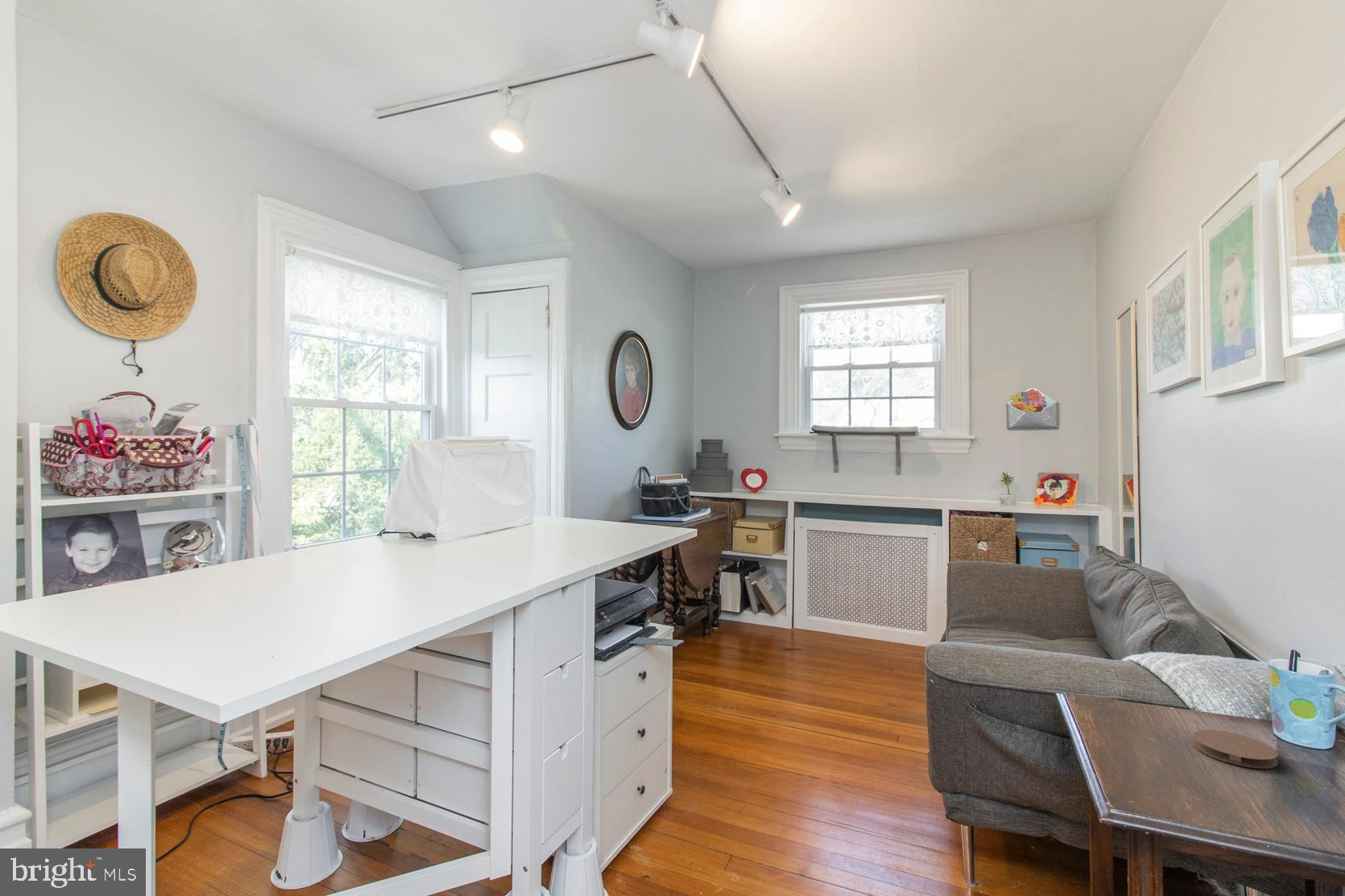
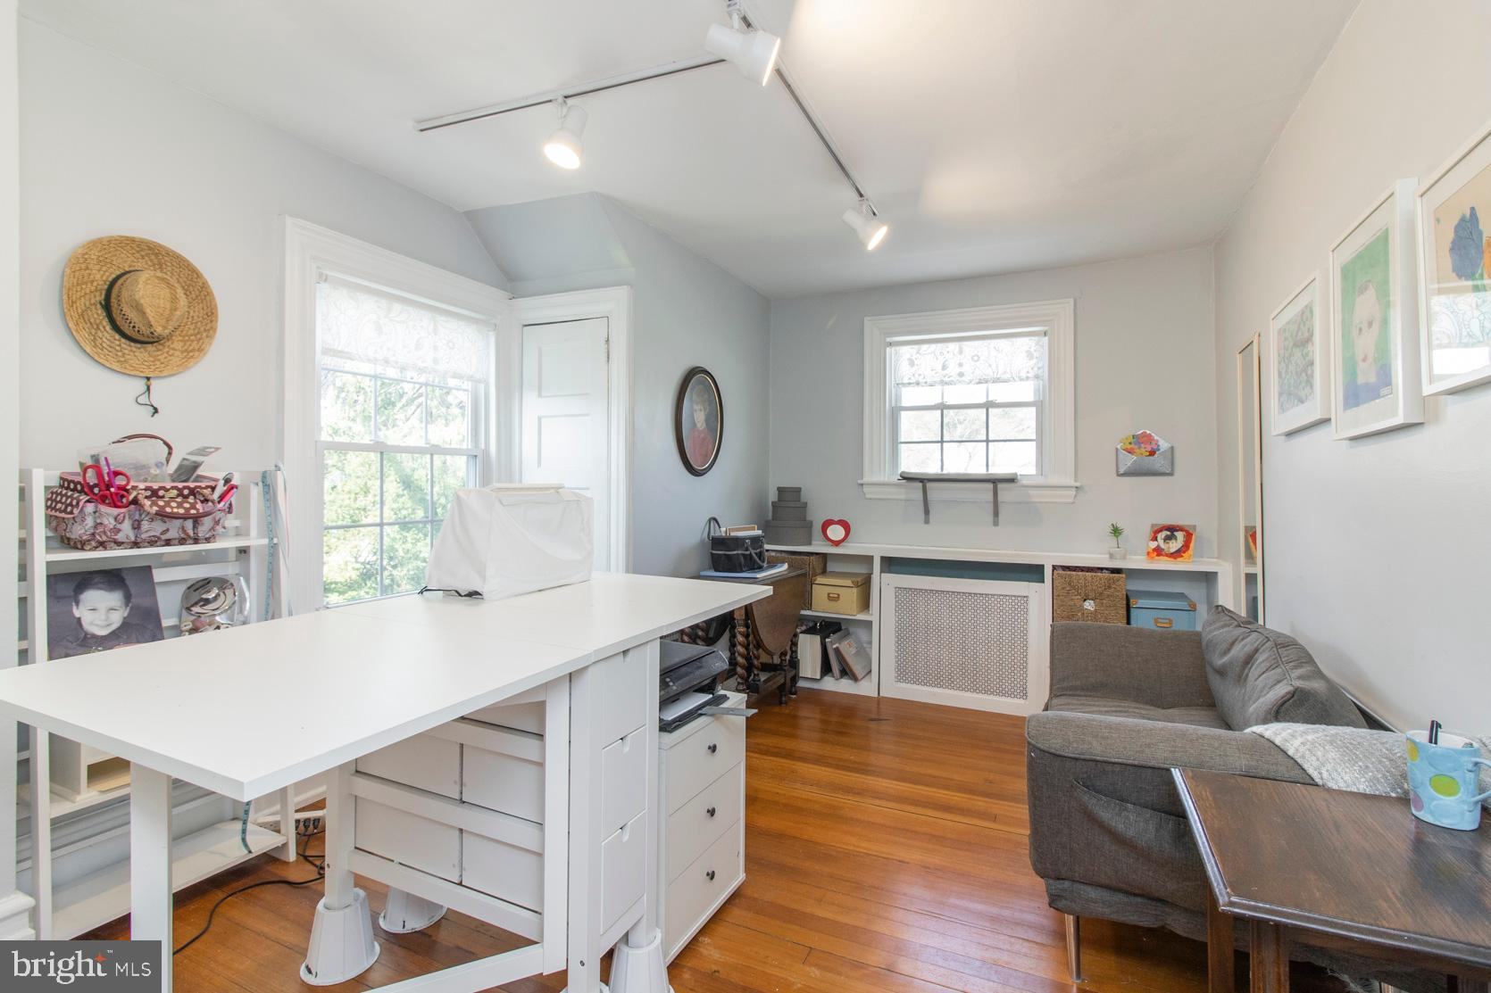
- coaster [1193,729,1279,770]
